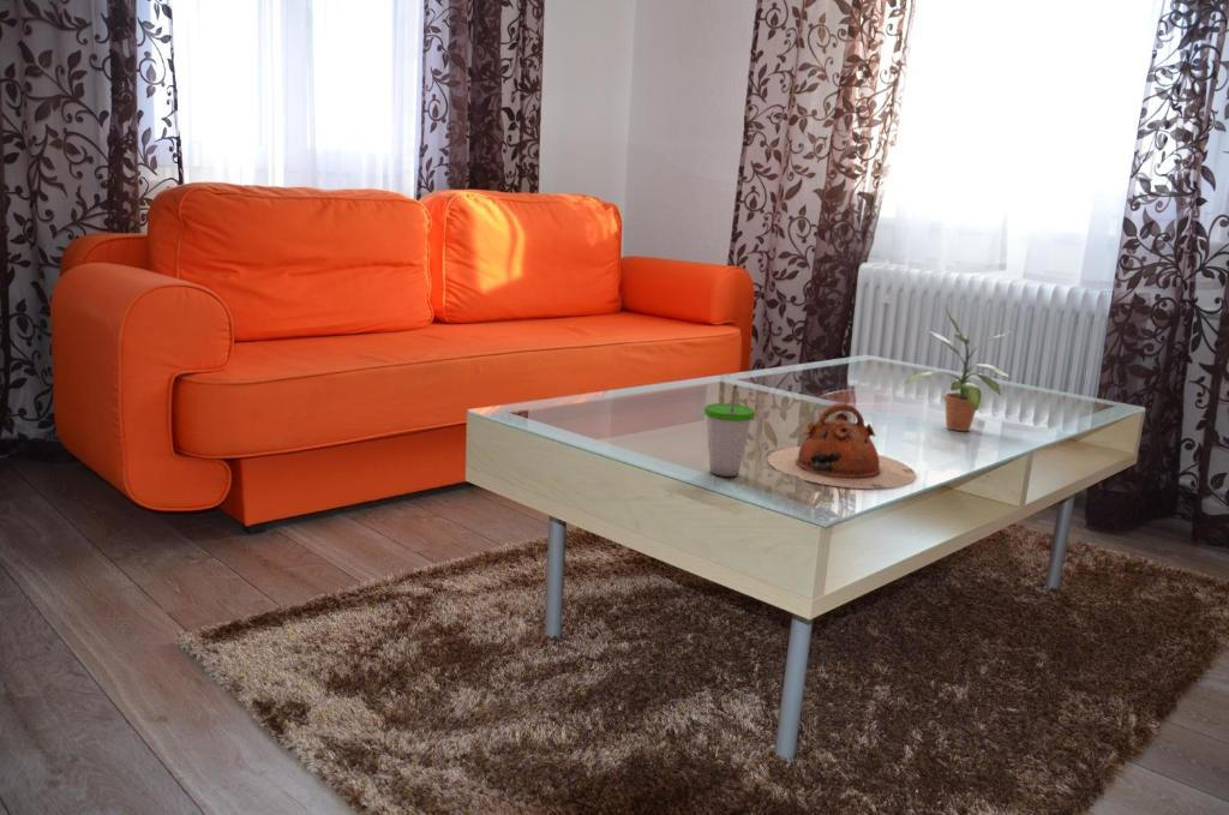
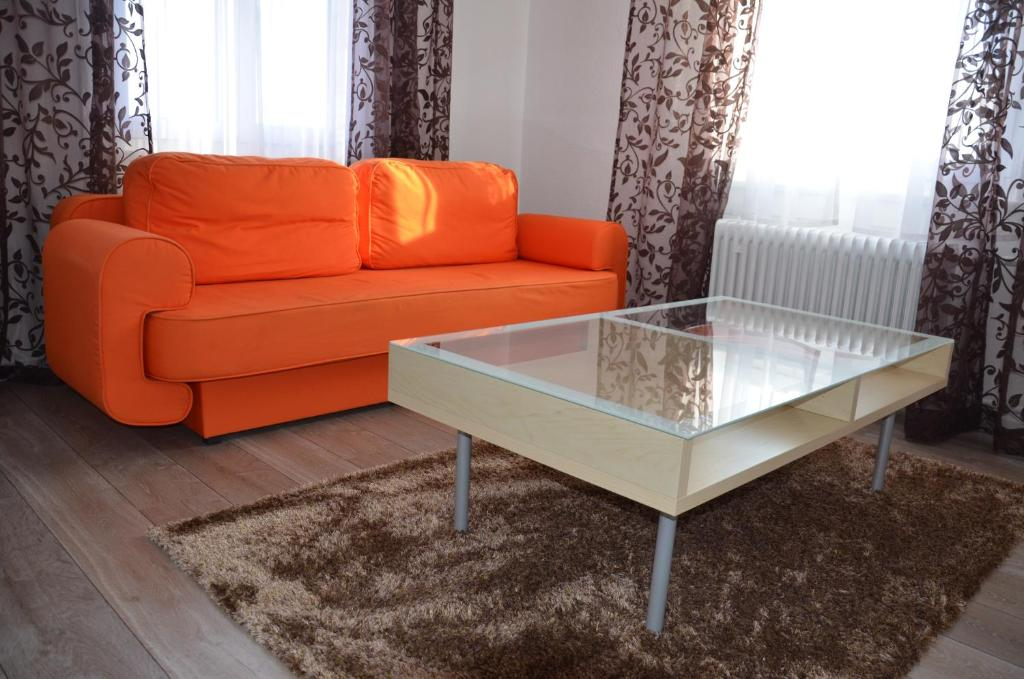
- potted plant [903,304,1012,432]
- cup [703,384,756,478]
- teapot [767,402,917,490]
